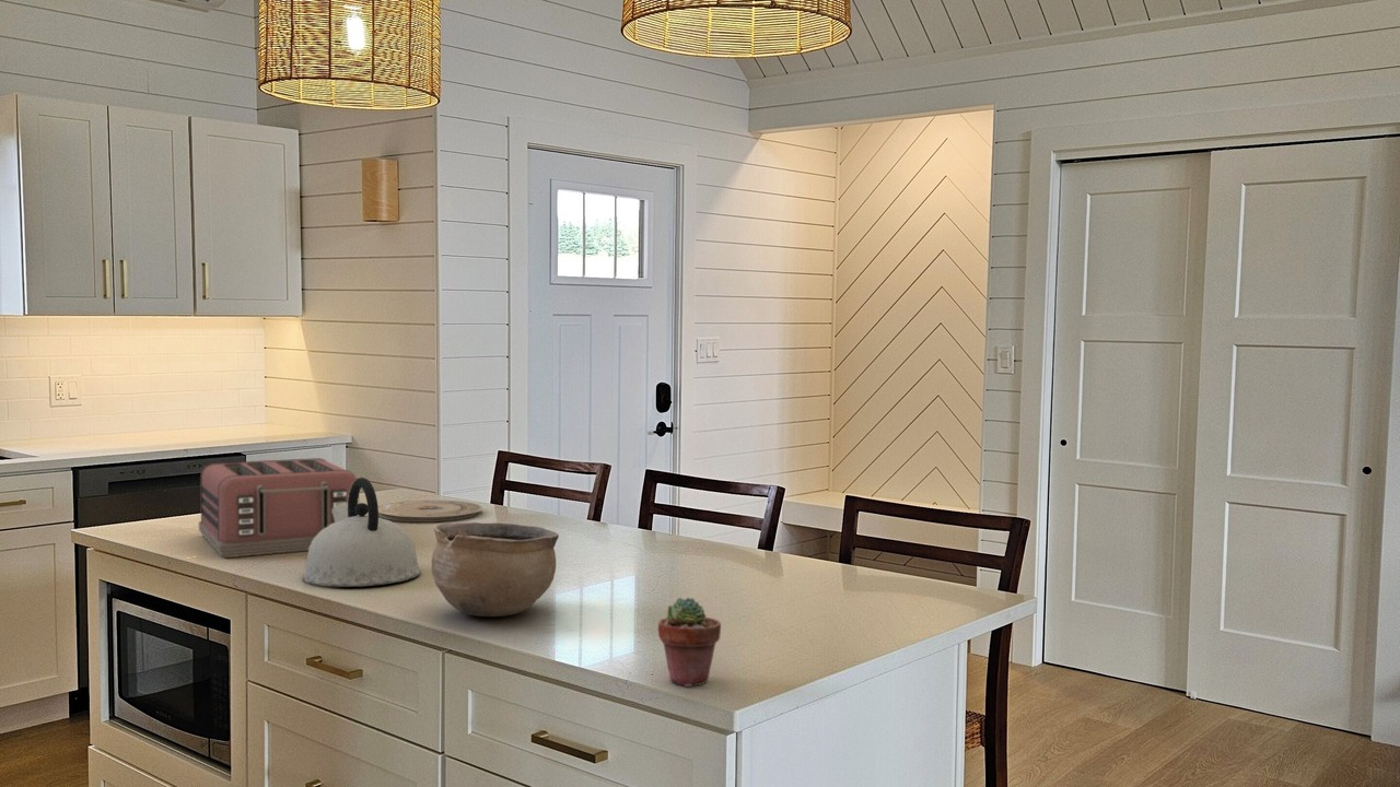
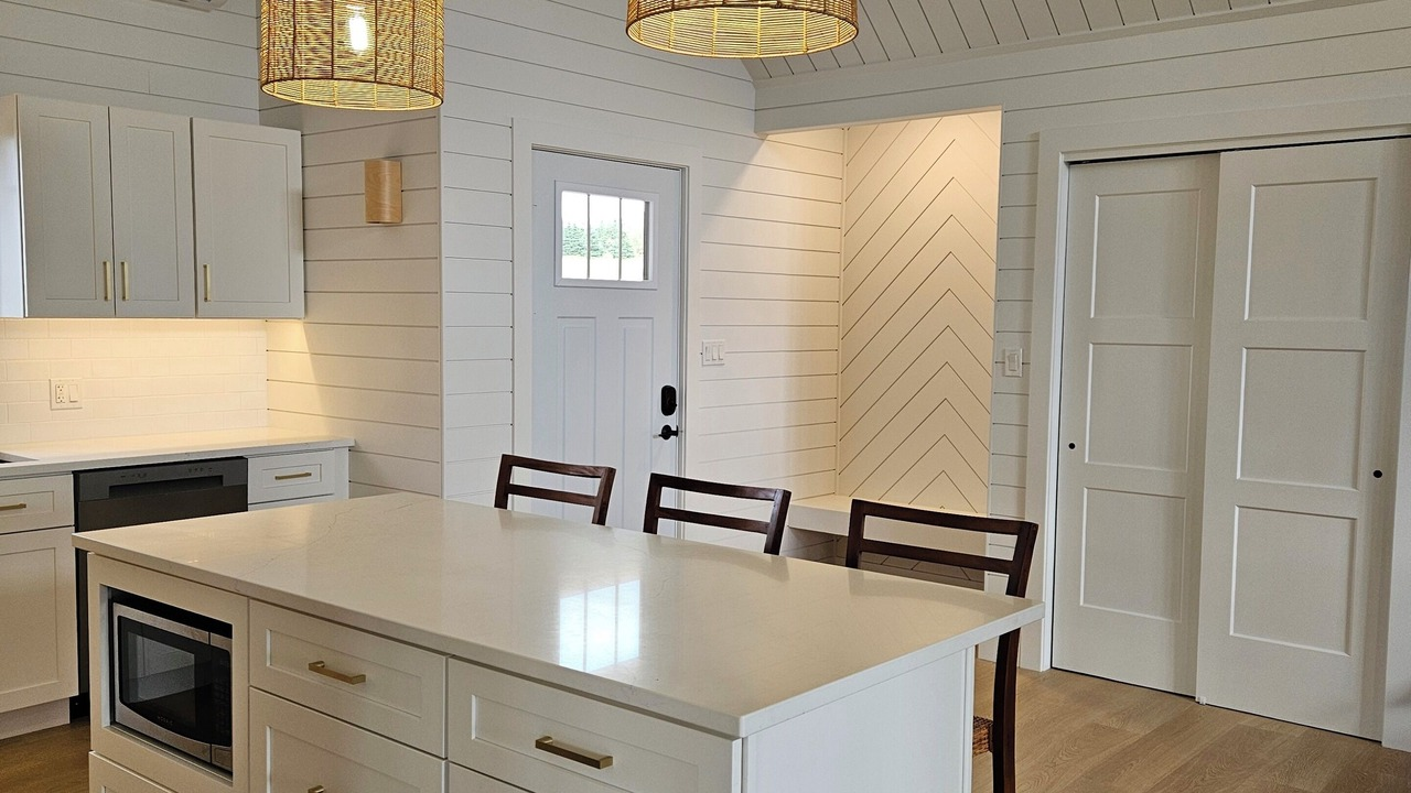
- plate [378,500,483,522]
- kettle [302,477,422,588]
- toaster [198,457,360,559]
- potted succulent [657,597,722,688]
- ceramic bowl [431,521,560,618]
